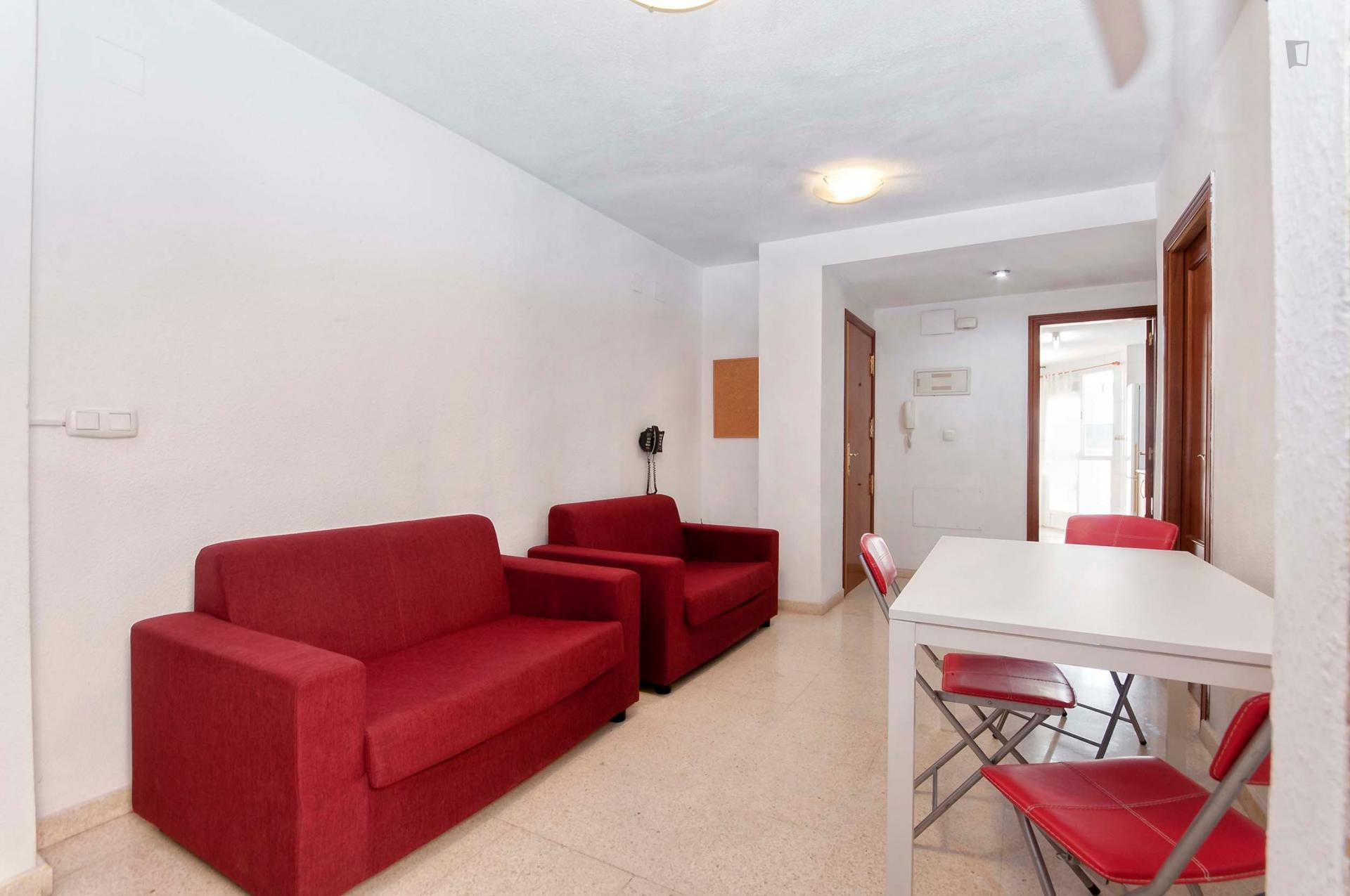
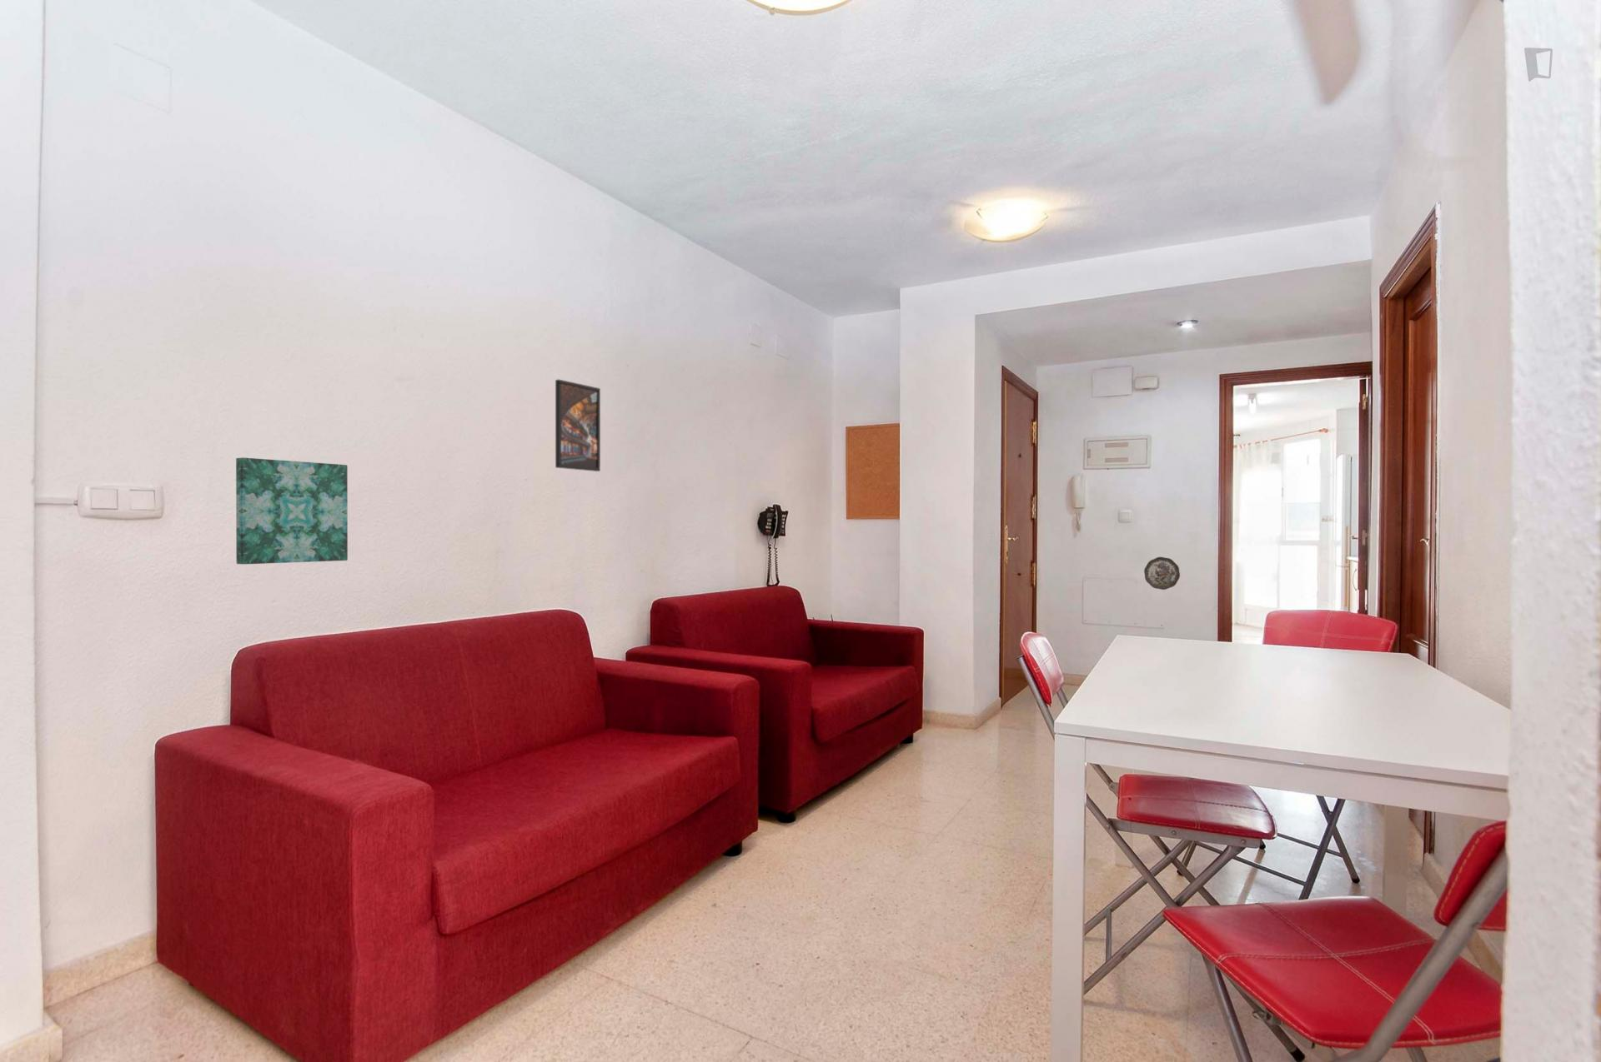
+ decorative plate [1143,556,1181,590]
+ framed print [555,379,601,472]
+ wall art [235,456,349,564]
